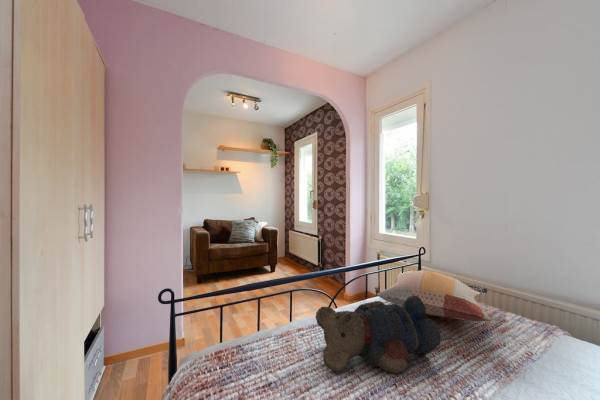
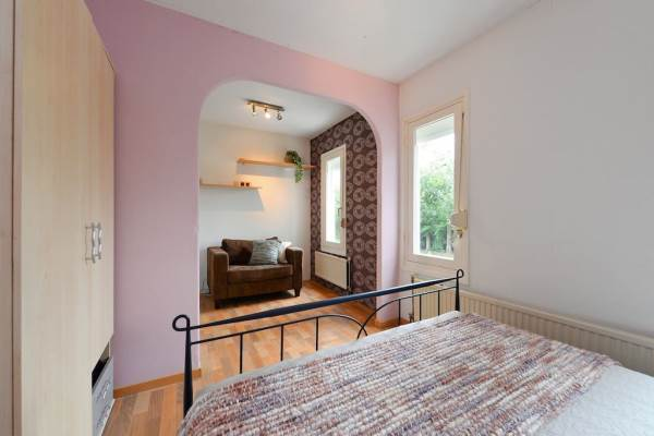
- decorative pillow [375,269,493,322]
- teddy bear [314,294,443,374]
